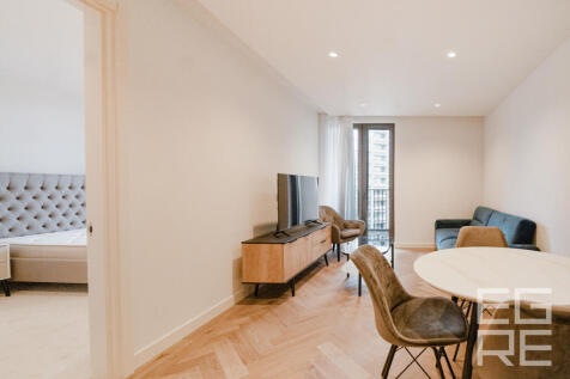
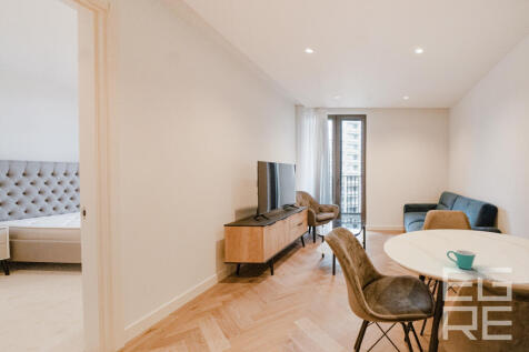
+ mug [446,249,477,271]
